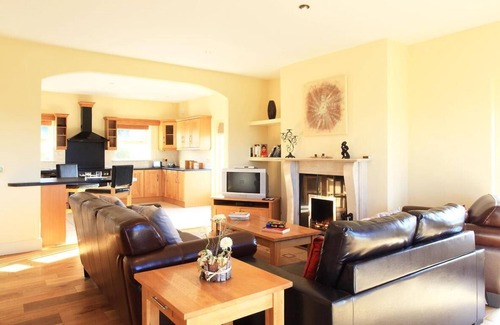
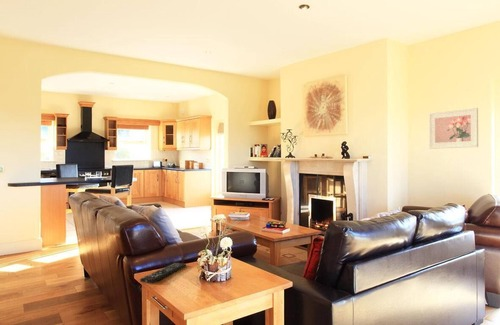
+ remote control [139,262,187,284]
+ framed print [428,107,479,150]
